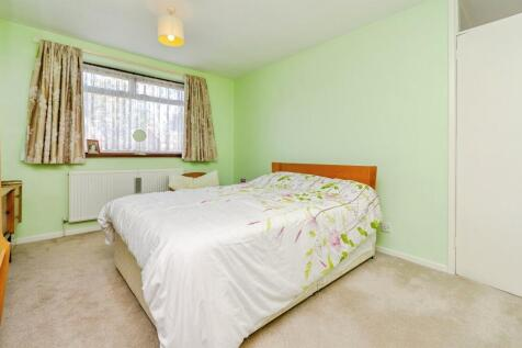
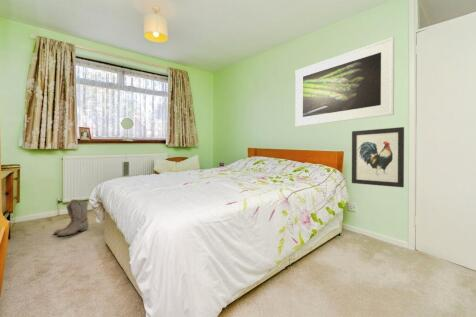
+ wall art [351,126,405,188]
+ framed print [294,36,395,127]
+ boots [53,198,90,237]
